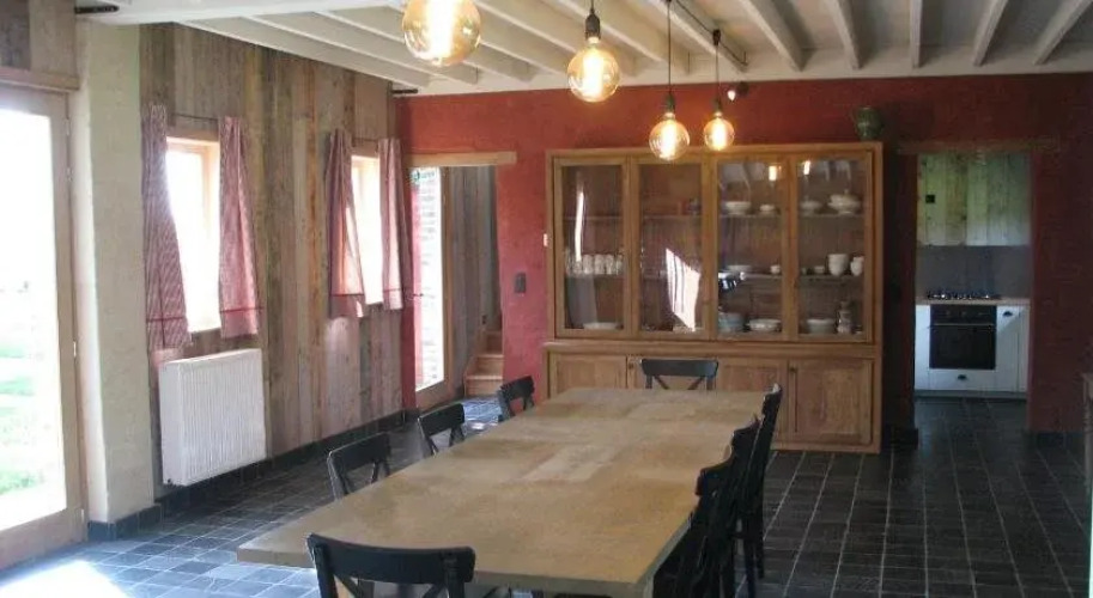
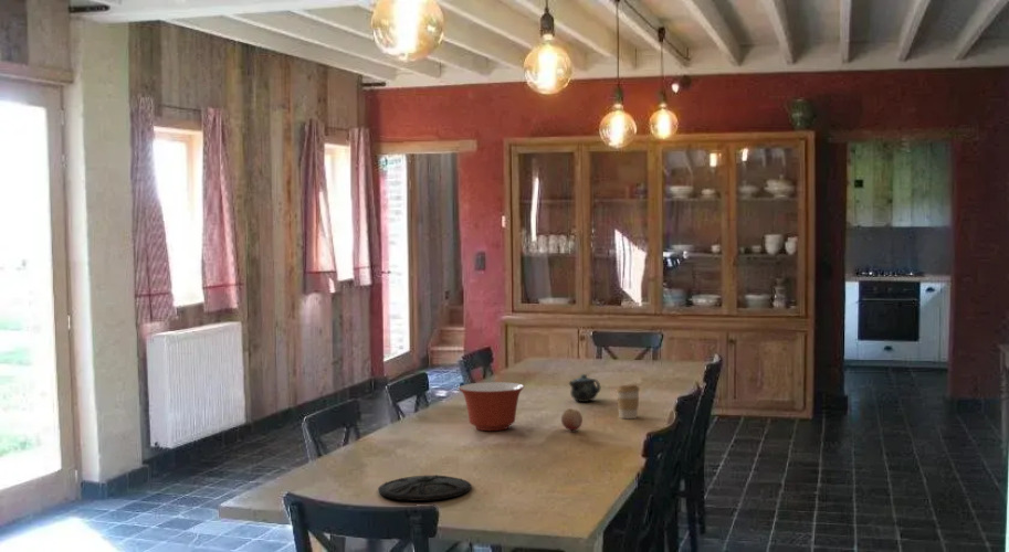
+ coffee cup [614,383,641,420]
+ mixing bowl [458,381,525,432]
+ chinaware [568,373,601,403]
+ fruit [560,407,584,432]
+ plate [377,474,472,502]
